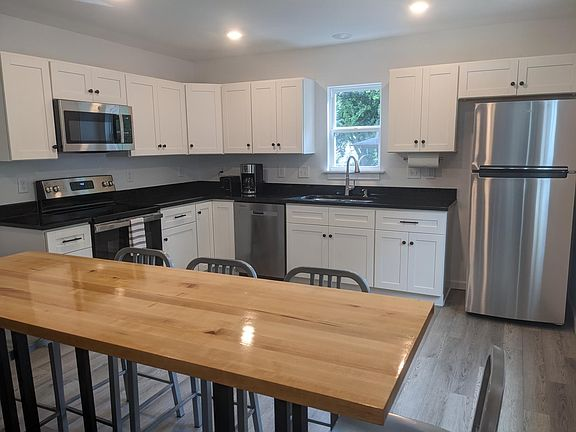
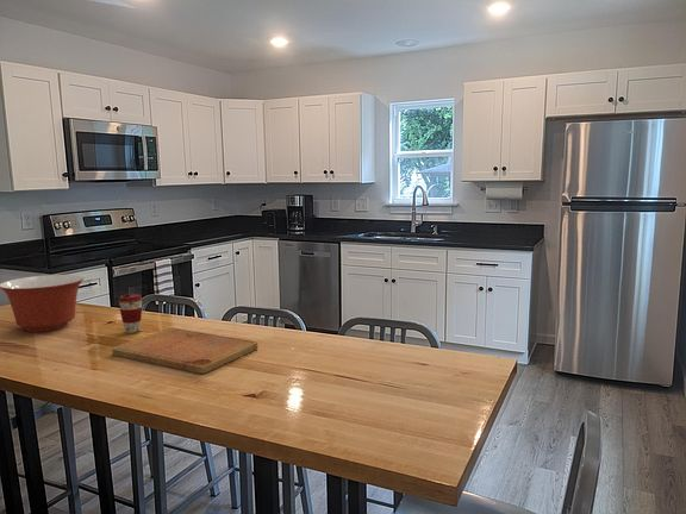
+ cutting board [111,327,258,375]
+ coffee cup [117,293,144,334]
+ mixing bowl [0,274,85,333]
